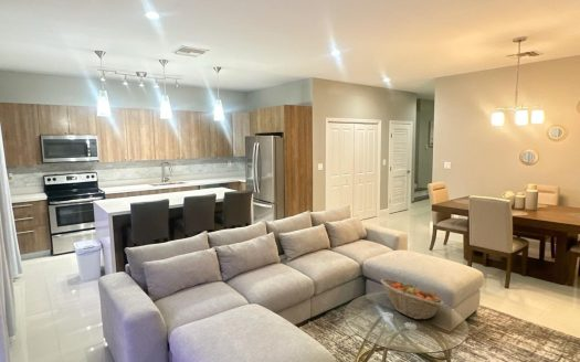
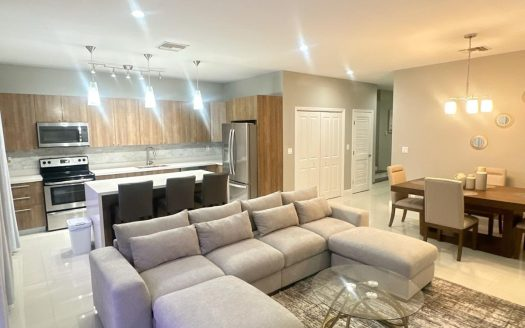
- fruit basket [379,278,445,320]
